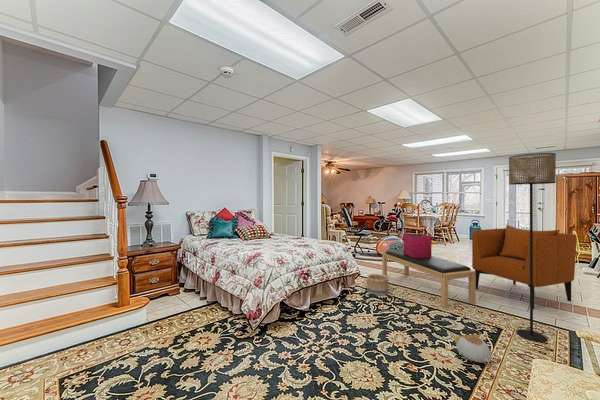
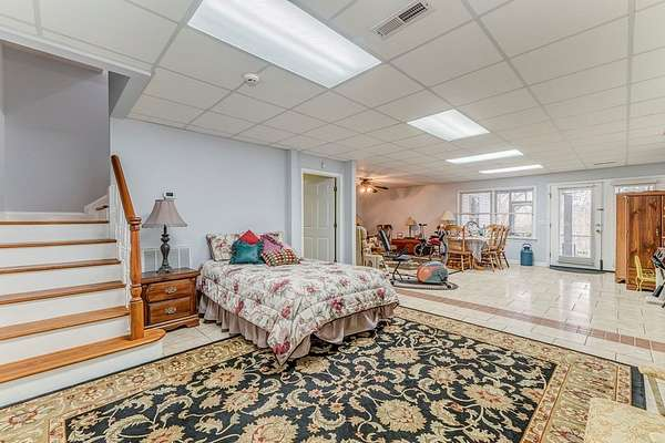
- plush toy [452,332,492,363]
- storage bin [402,233,433,258]
- floor lamp [508,152,557,343]
- basket [366,273,389,296]
- bench [381,249,477,309]
- armchair [471,224,578,310]
